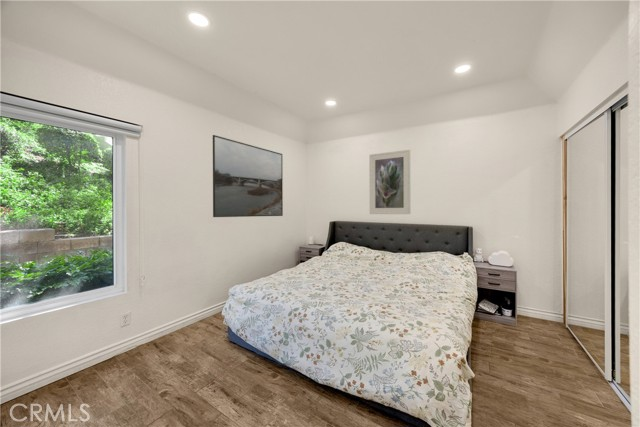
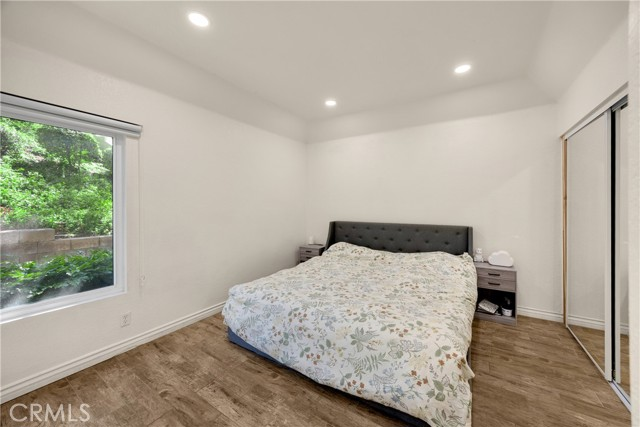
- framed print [368,149,412,215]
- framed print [212,134,284,218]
